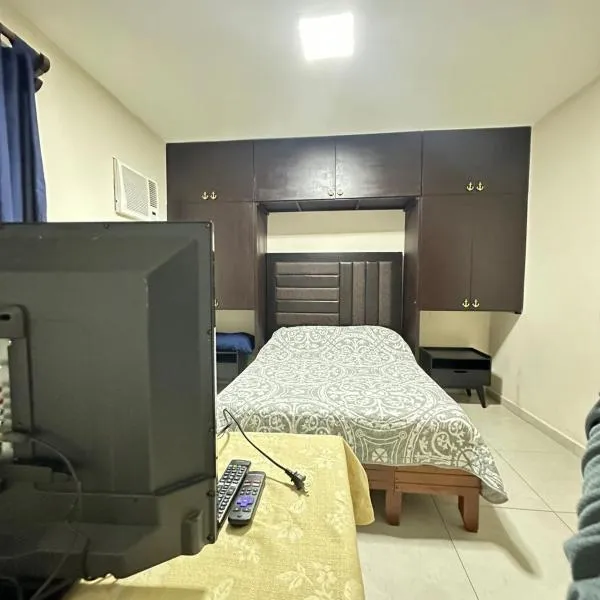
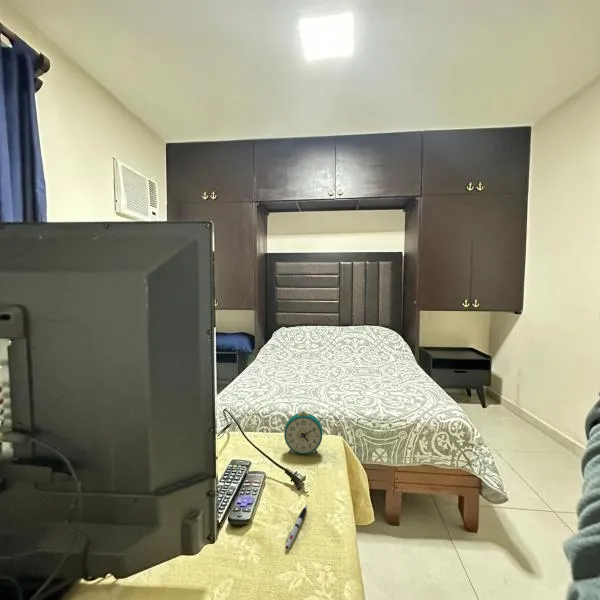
+ alarm clock [283,411,323,455]
+ pen [284,504,308,550]
